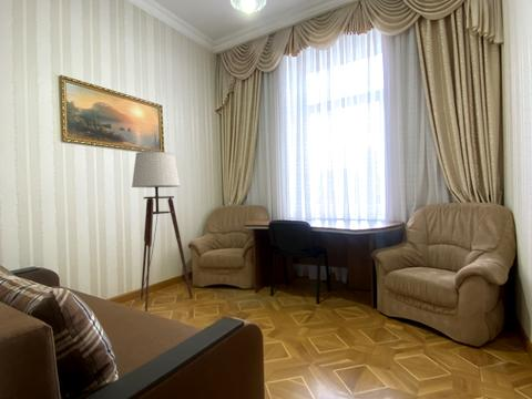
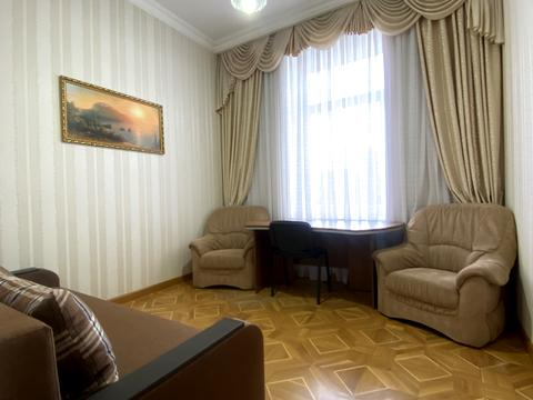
- floor lamp [130,151,194,313]
